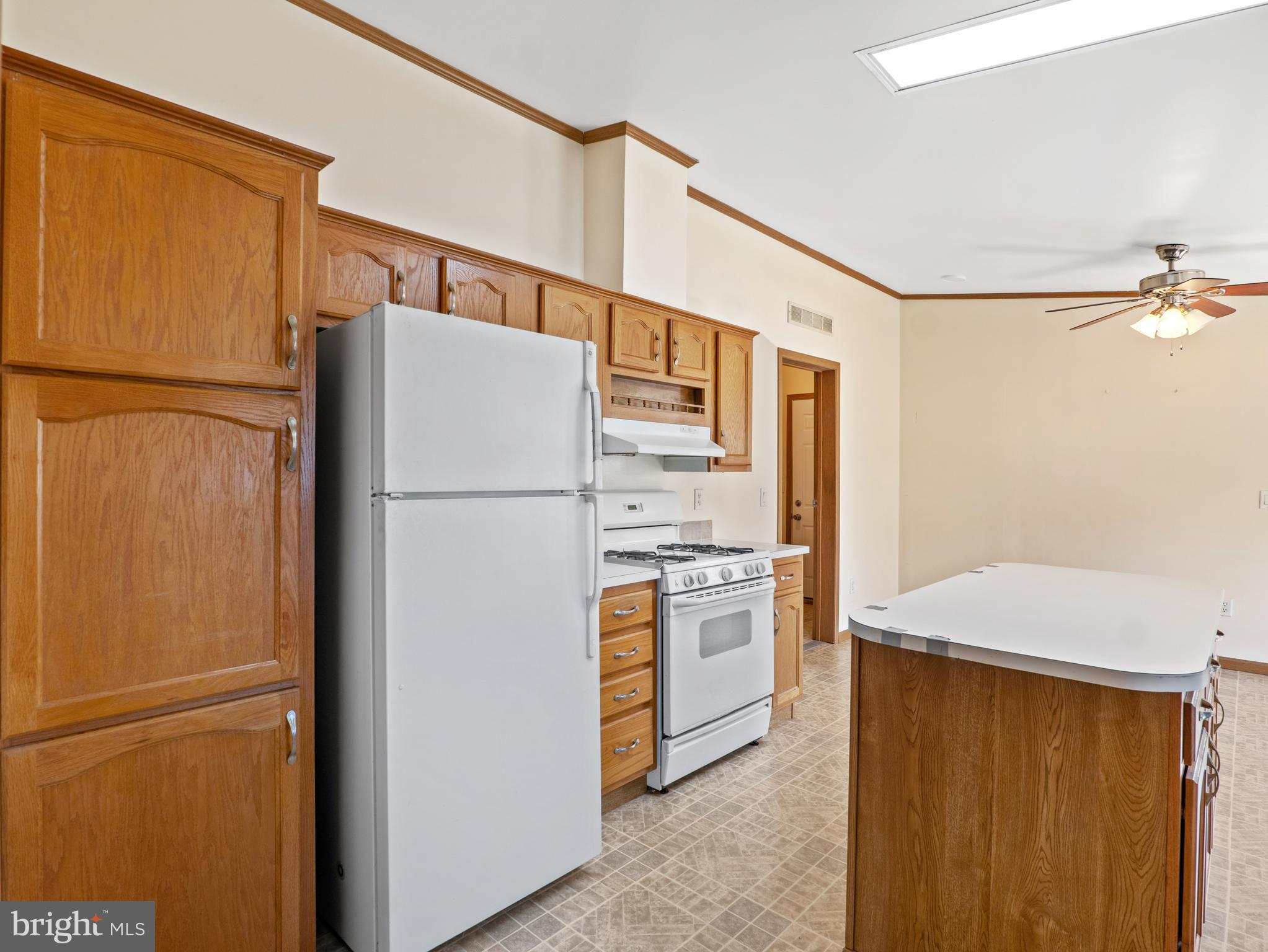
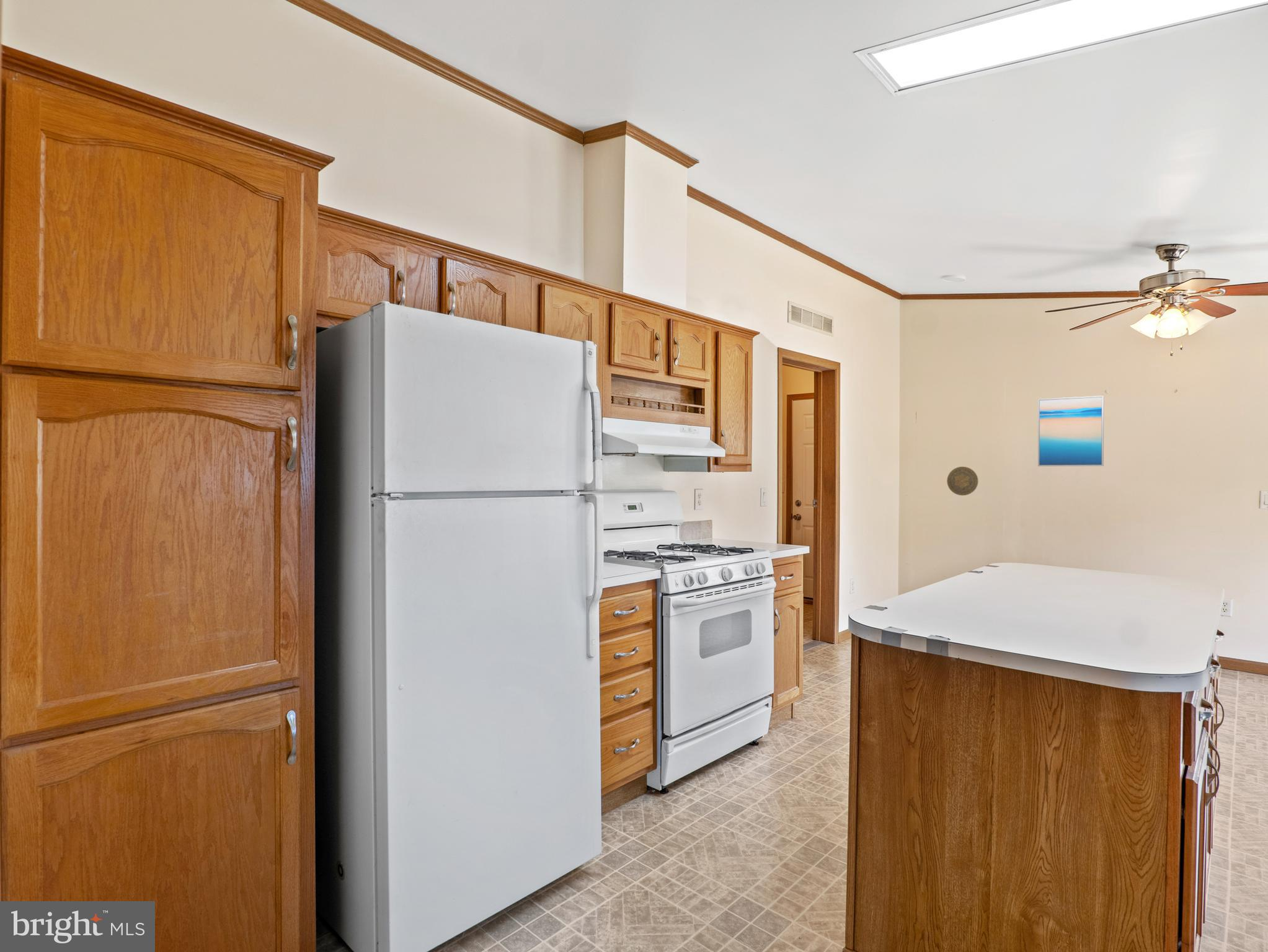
+ decorative plate [946,466,979,496]
+ wall art [1037,395,1104,467]
